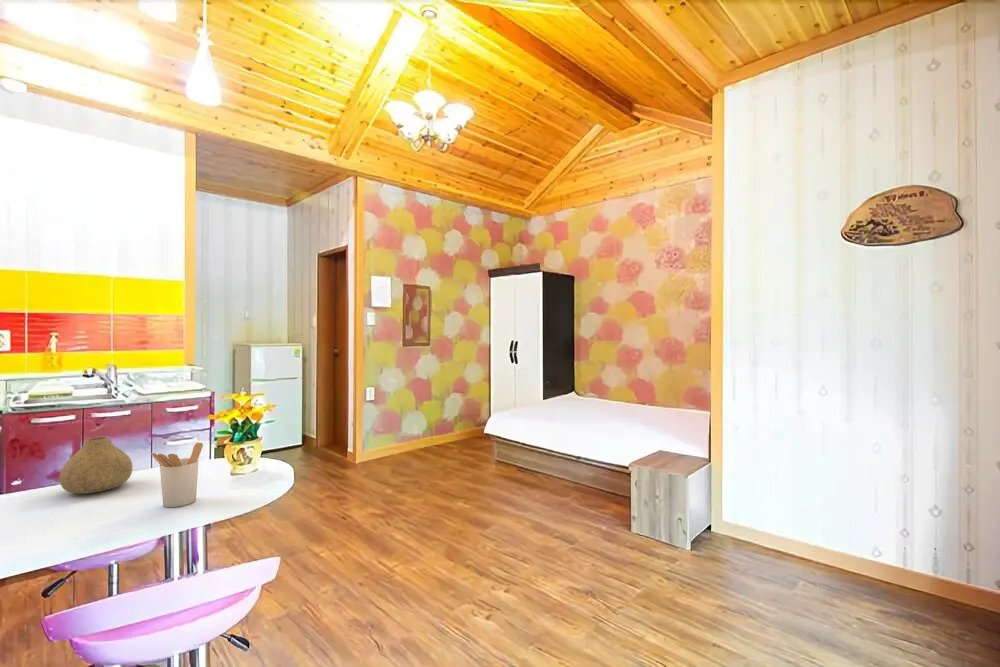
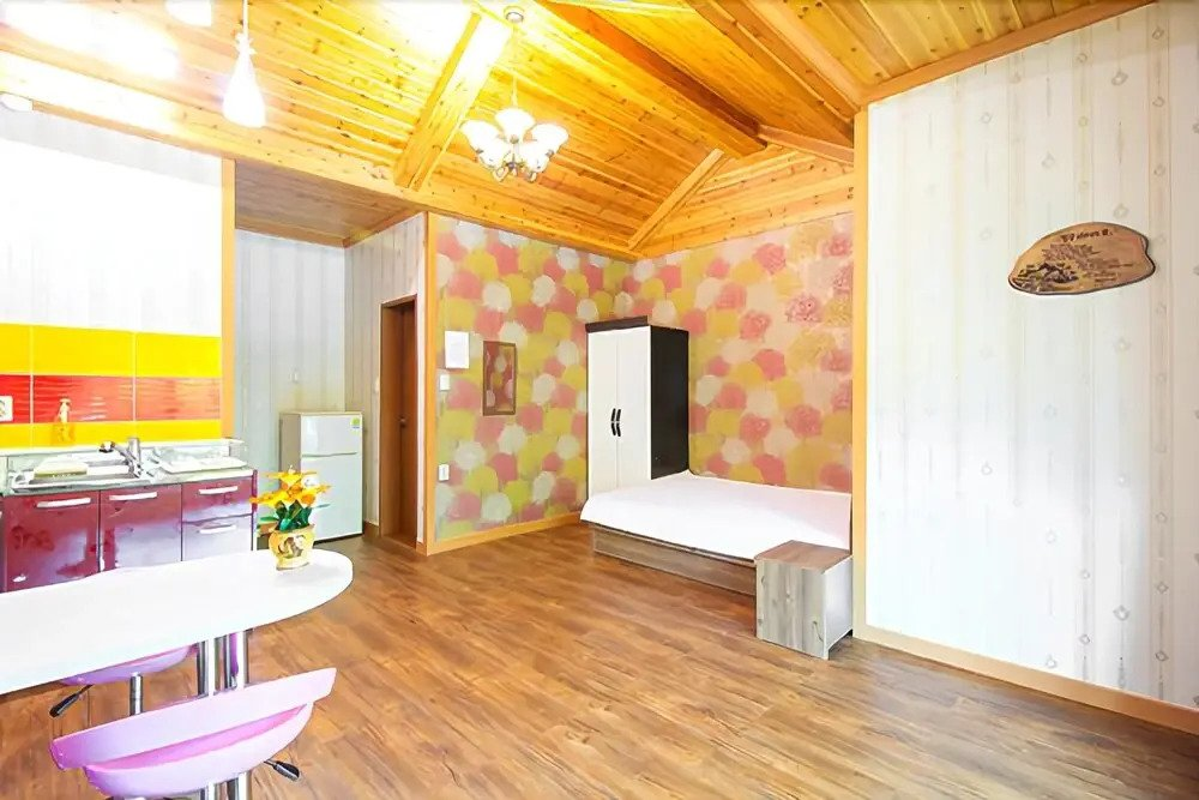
- utensil holder [150,442,204,508]
- vase [58,436,134,495]
